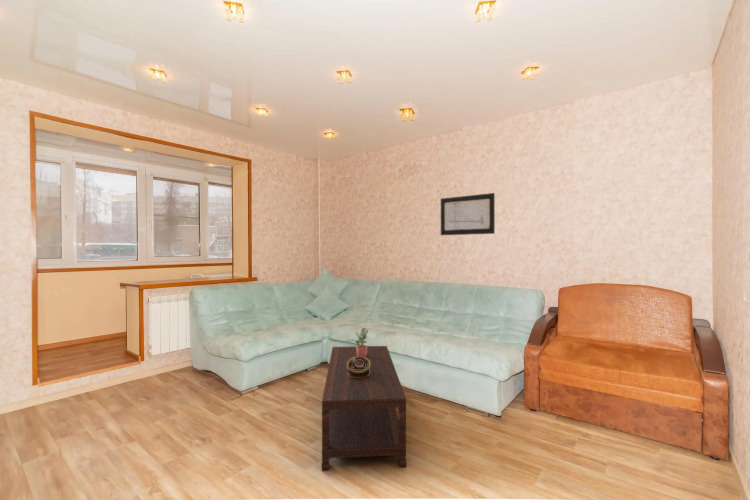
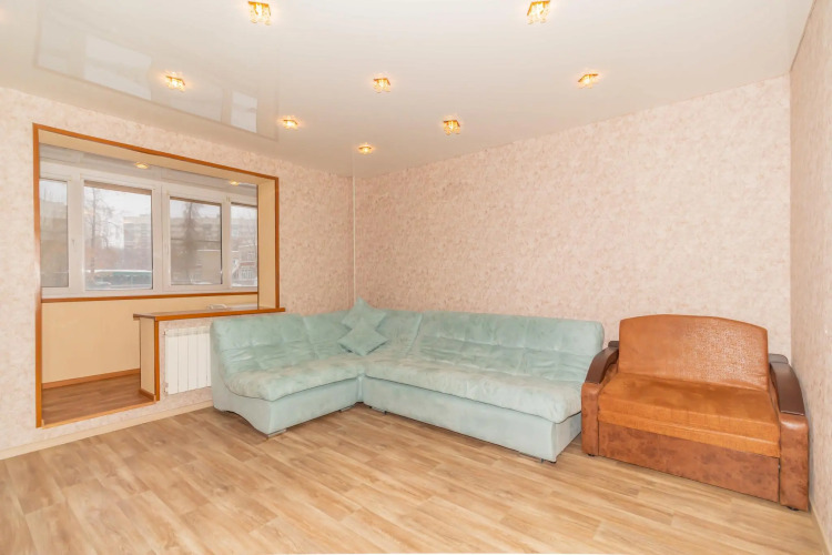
- potted plant [345,326,369,357]
- wall art [440,192,496,236]
- coffee table [321,345,408,472]
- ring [347,356,371,378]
